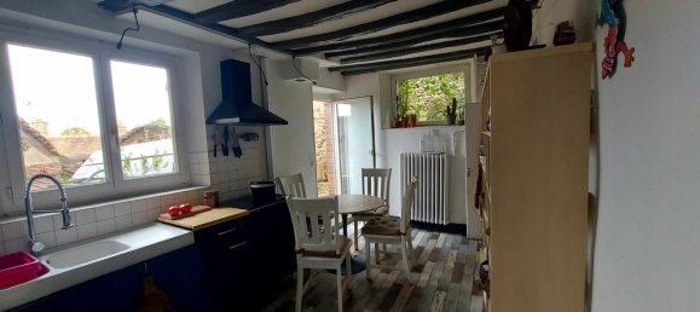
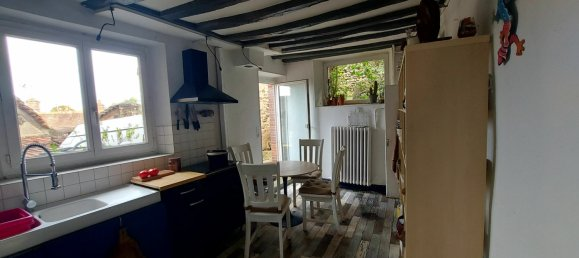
+ waste bin [357,190,381,221]
